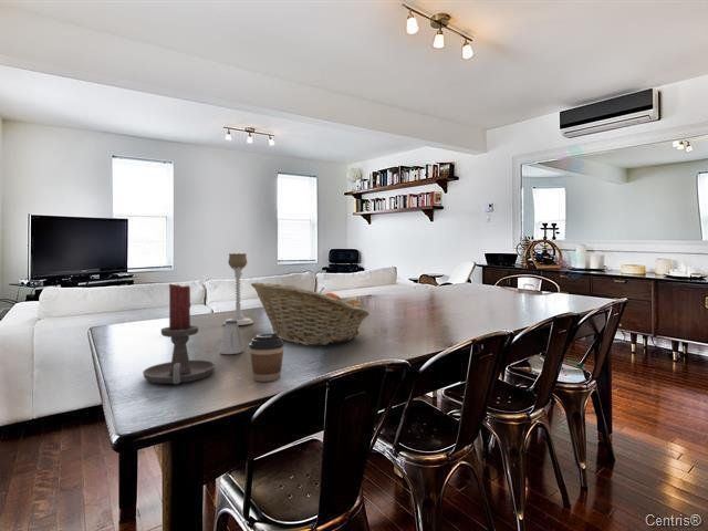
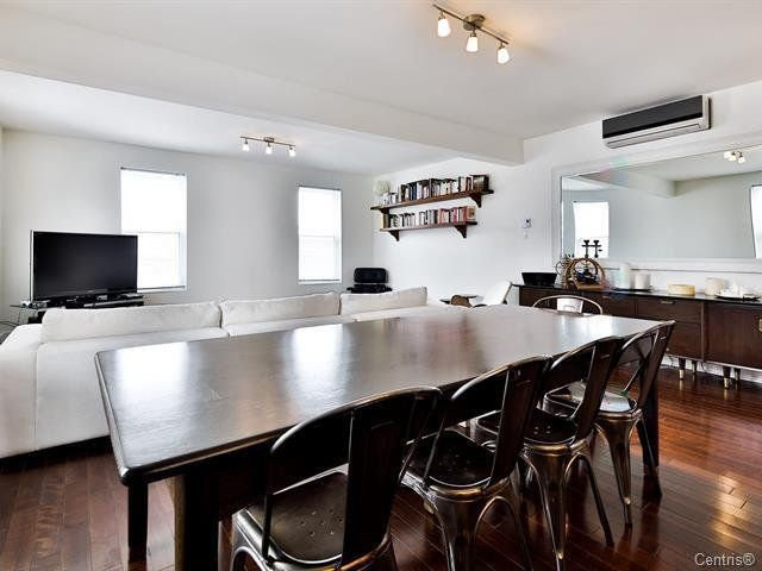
- saltshaker [219,320,244,355]
- candle holder [222,252,254,326]
- coffee cup [248,332,285,383]
- candle holder [142,283,217,385]
- fruit basket [250,281,369,346]
